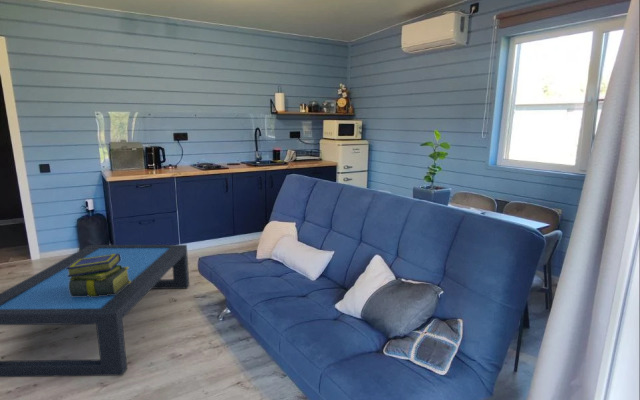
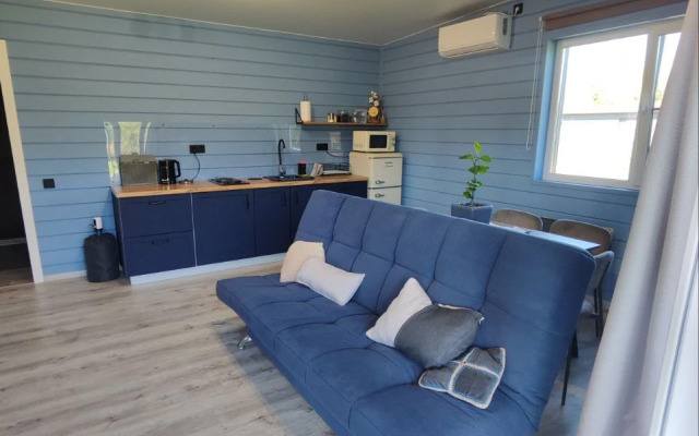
- coffee table [0,244,190,378]
- stack of books [66,253,131,297]
